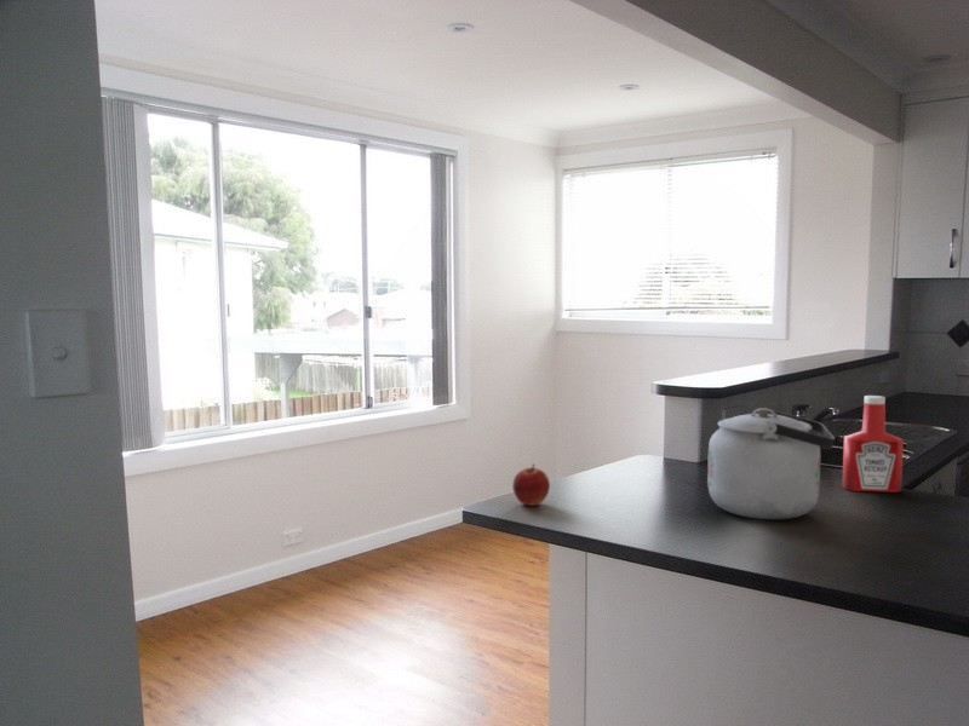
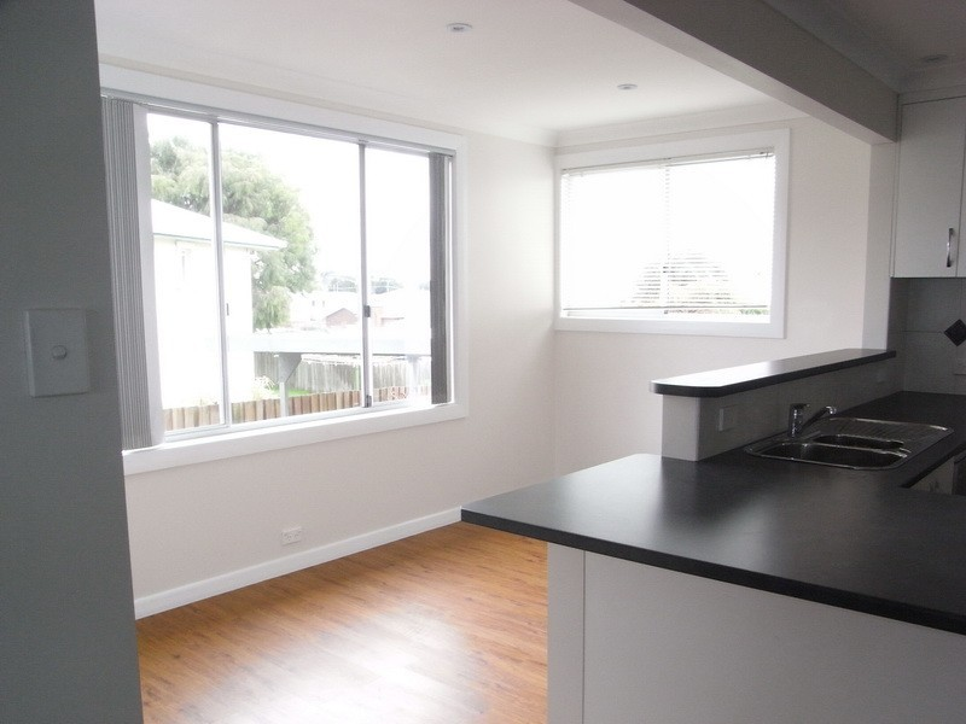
- kettle [706,407,836,520]
- apple [511,463,551,507]
- soap bottle [842,394,905,494]
